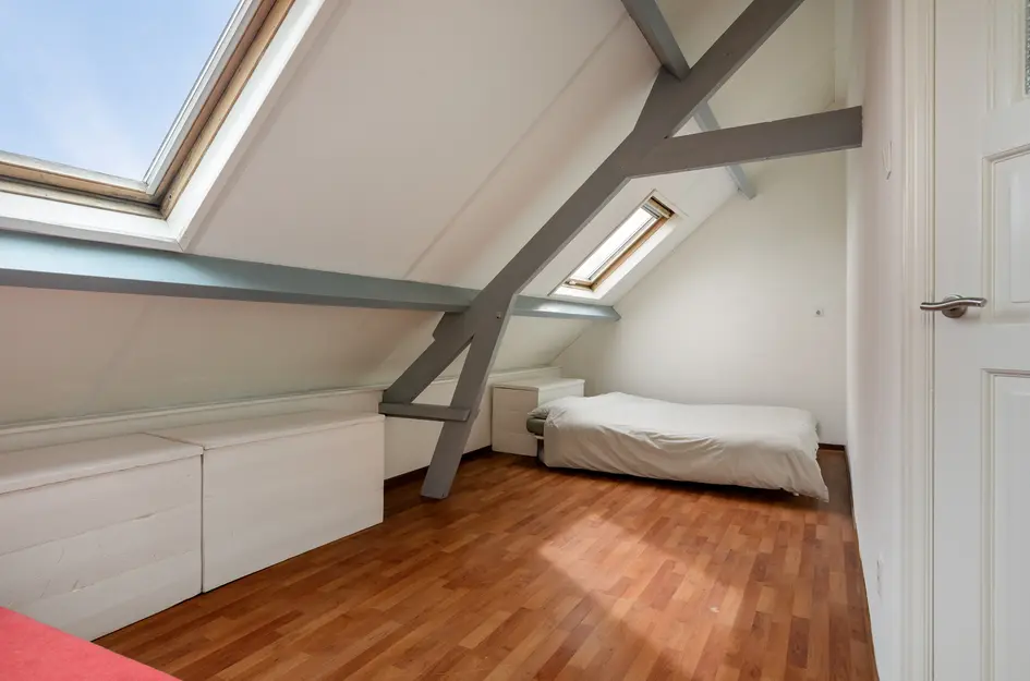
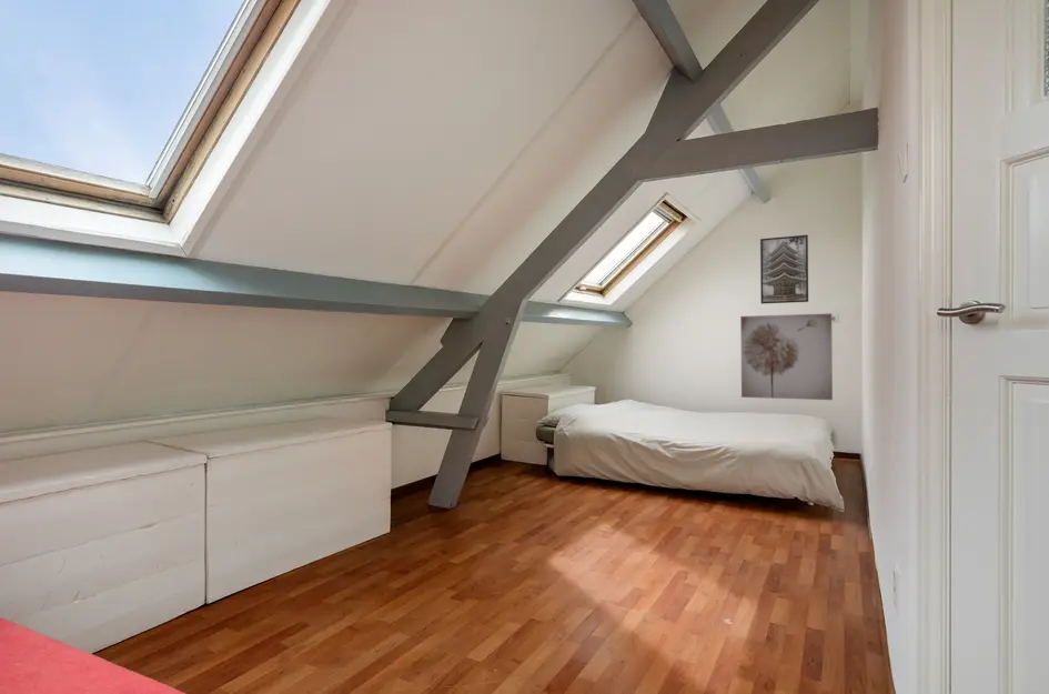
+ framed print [759,234,809,304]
+ wall art [739,312,834,401]
